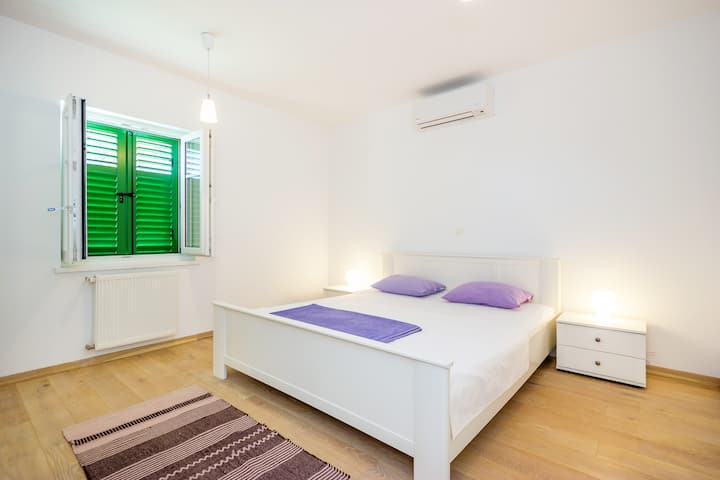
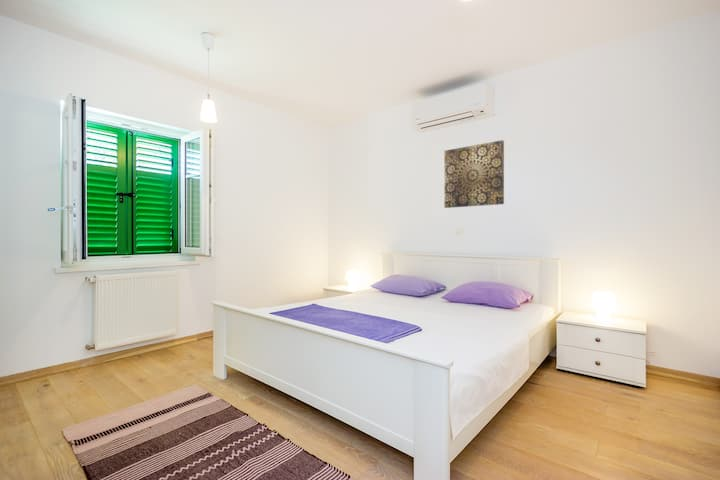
+ wall art [444,139,505,209]
